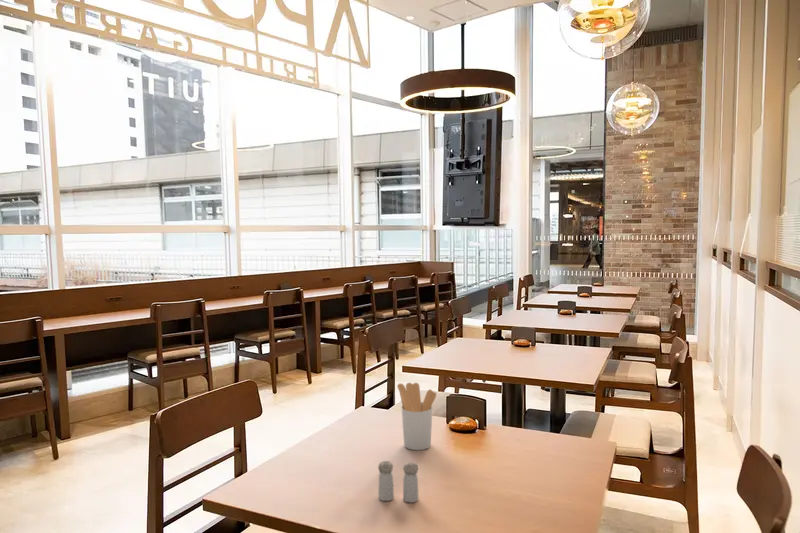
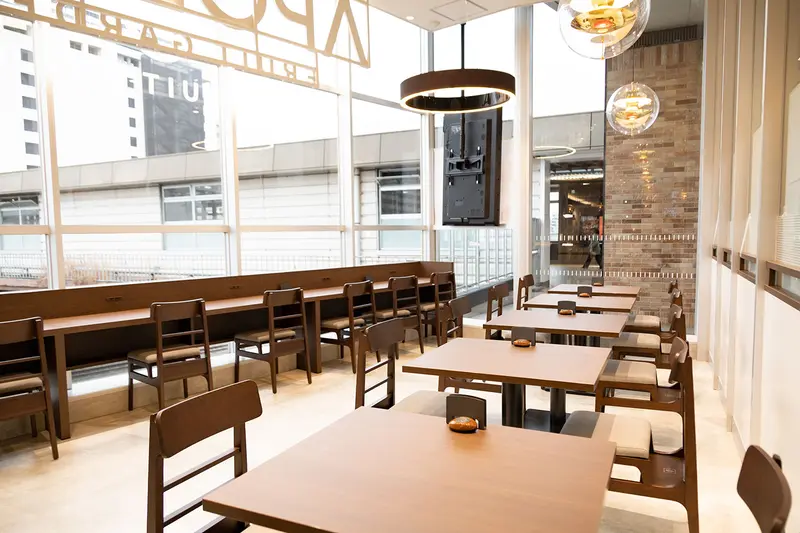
- utensil holder [396,382,438,451]
- salt and pepper shaker [377,460,420,504]
